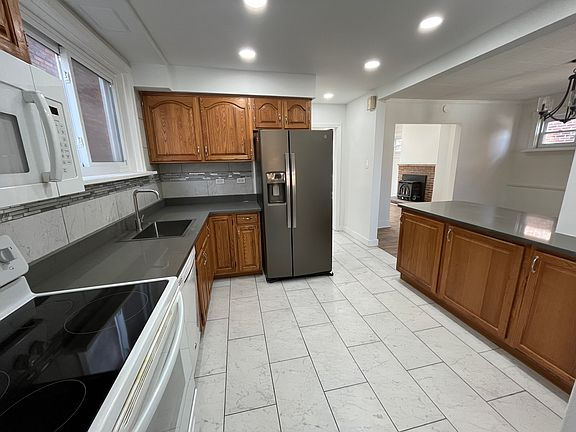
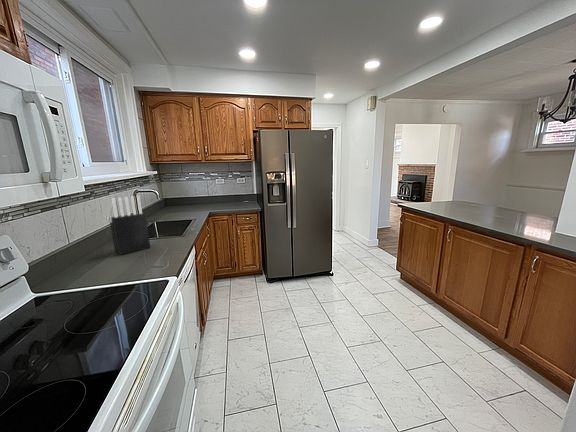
+ knife block [109,195,151,256]
